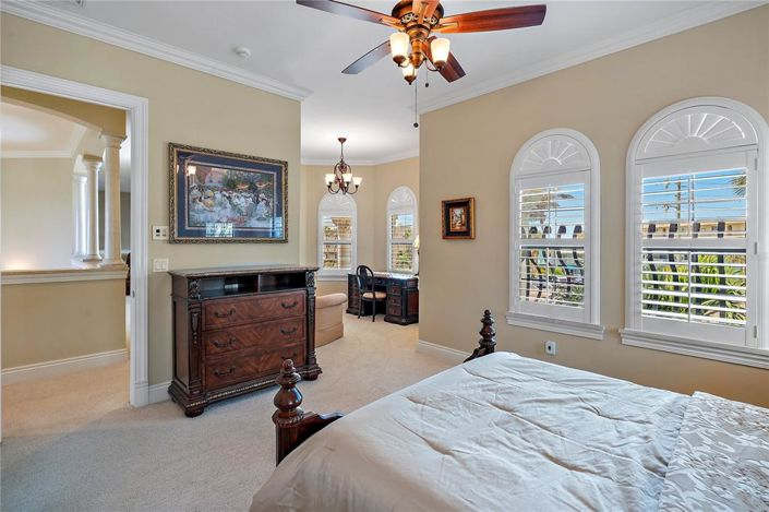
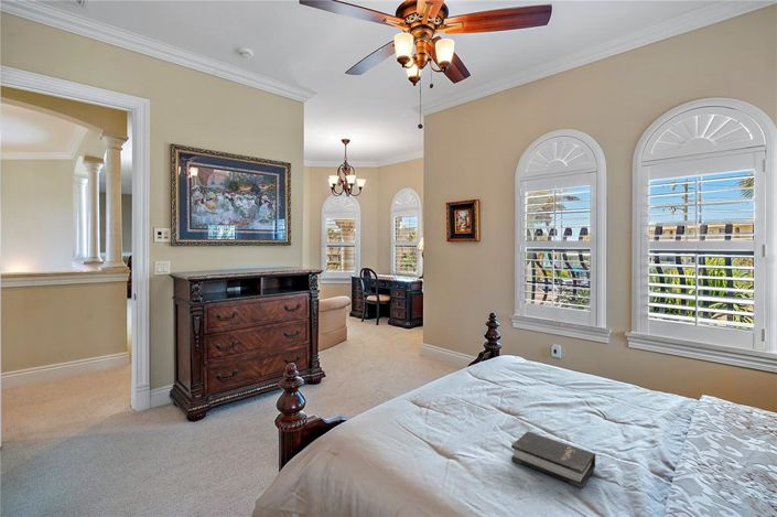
+ hardback book [510,431,596,489]
